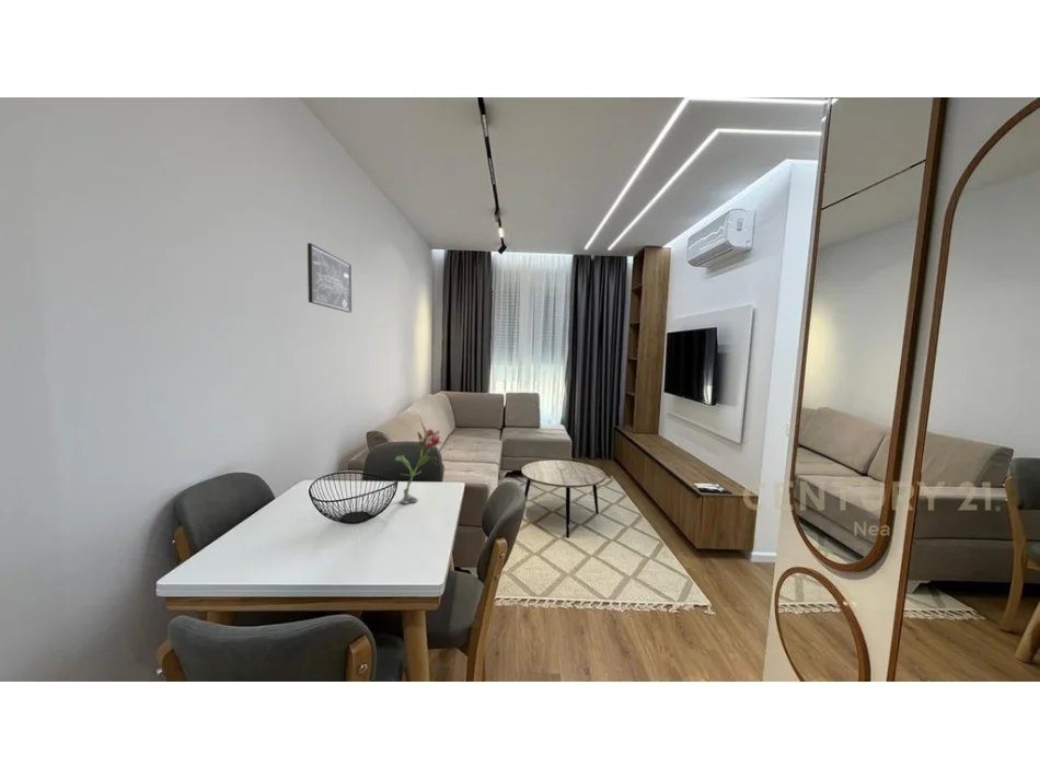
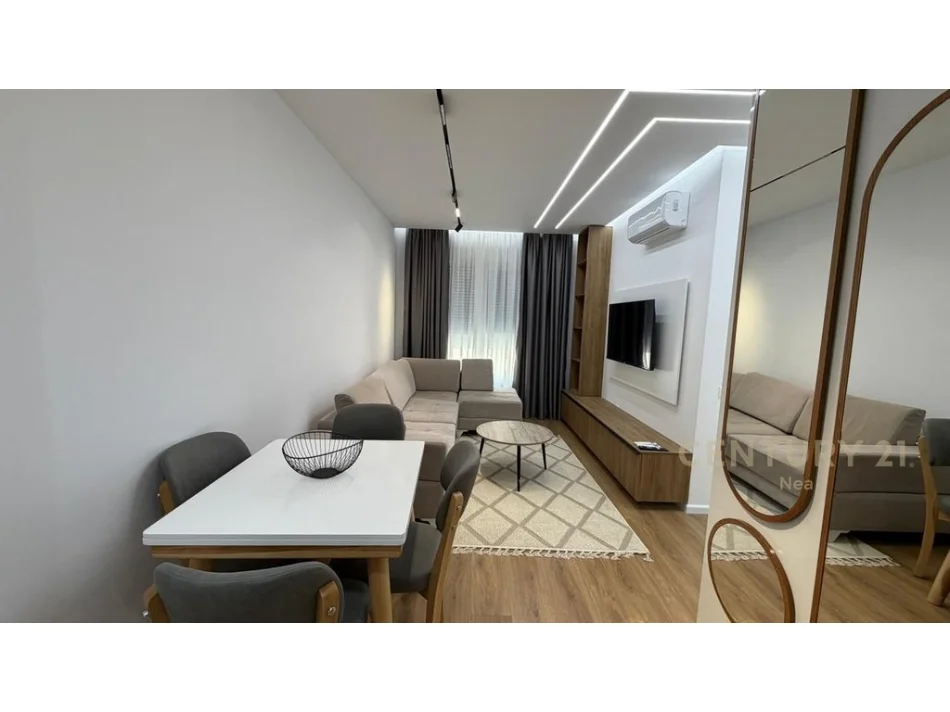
- flower [393,428,443,504]
- wall art [307,242,353,314]
